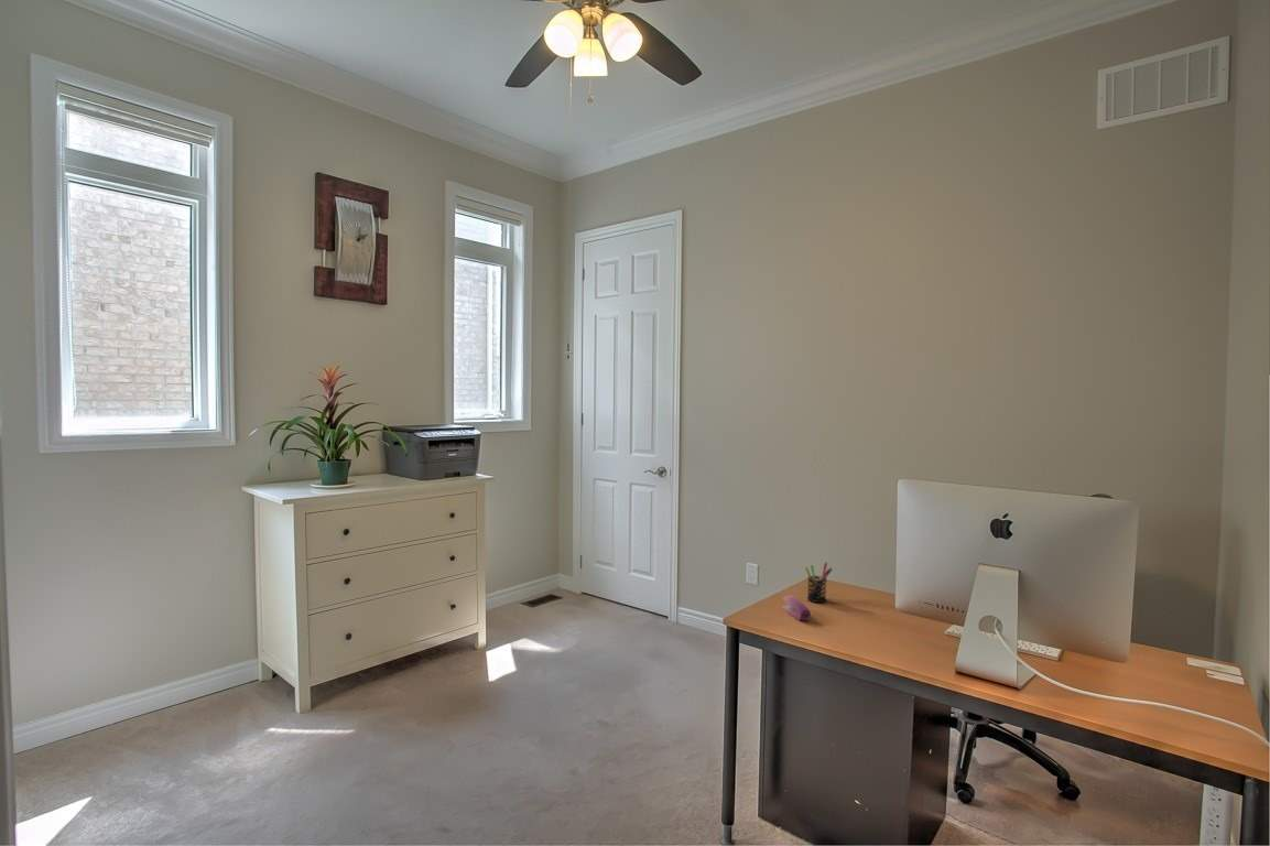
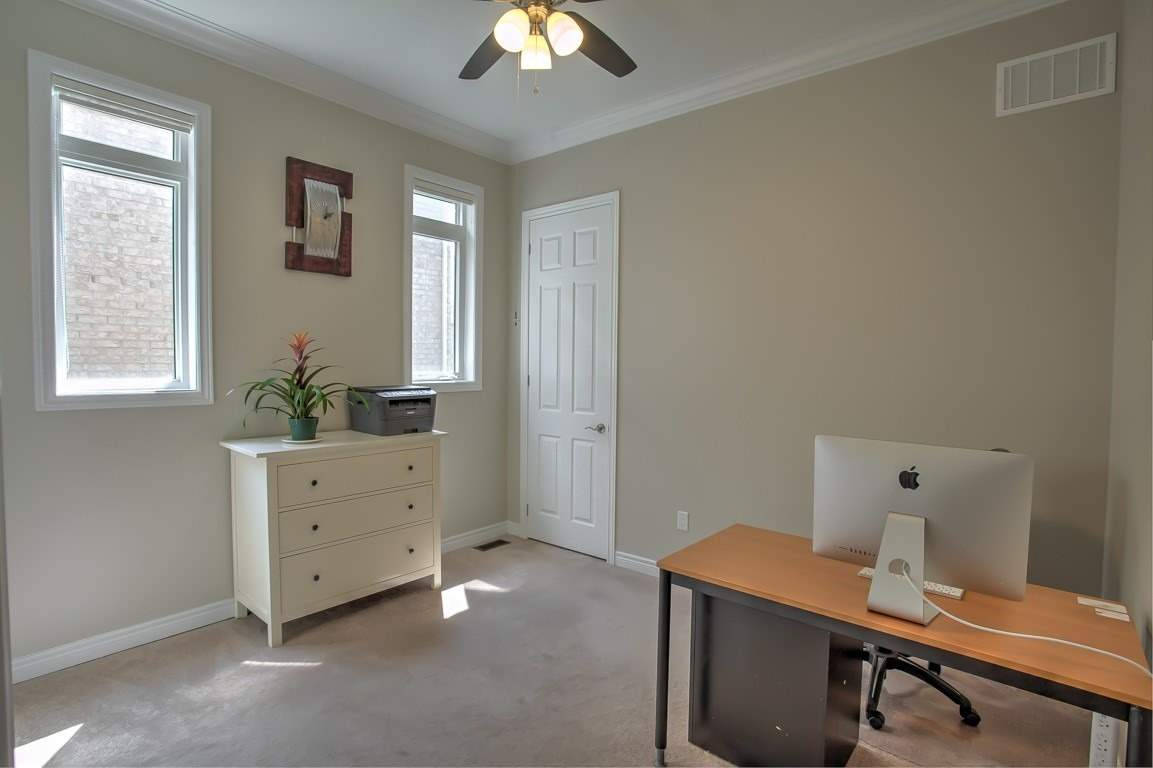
- pen holder [804,561,833,604]
- stapler [781,594,812,621]
